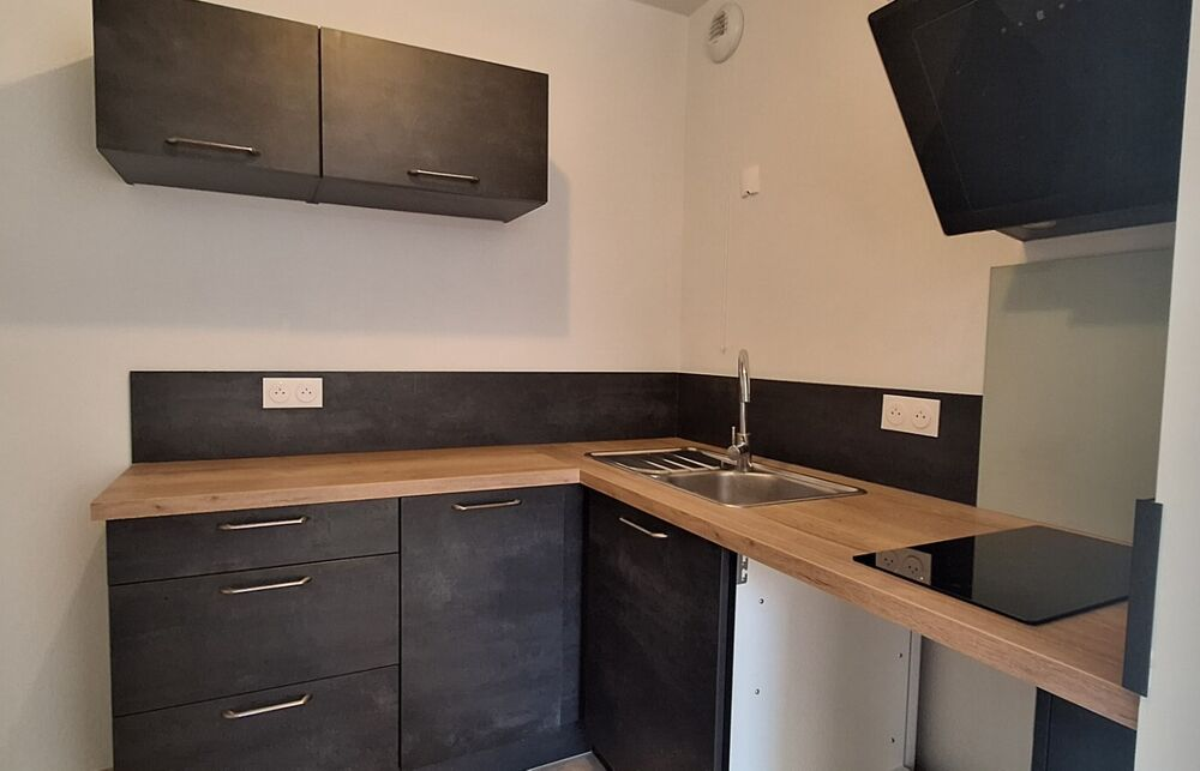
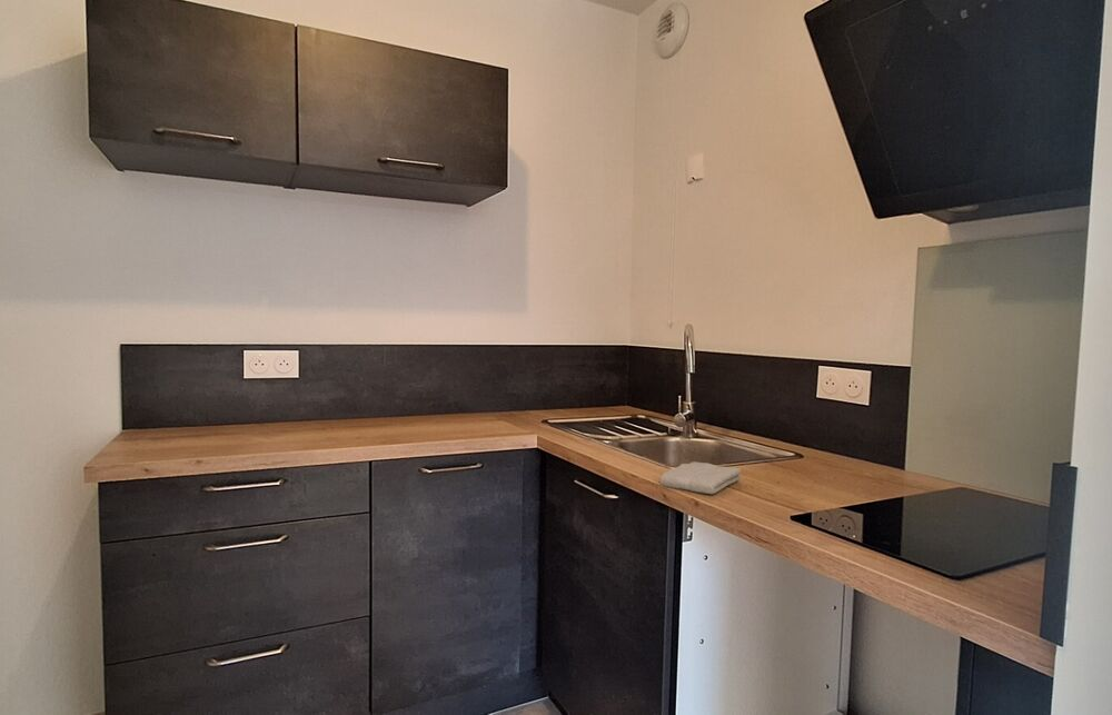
+ washcloth [659,460,742,496]
